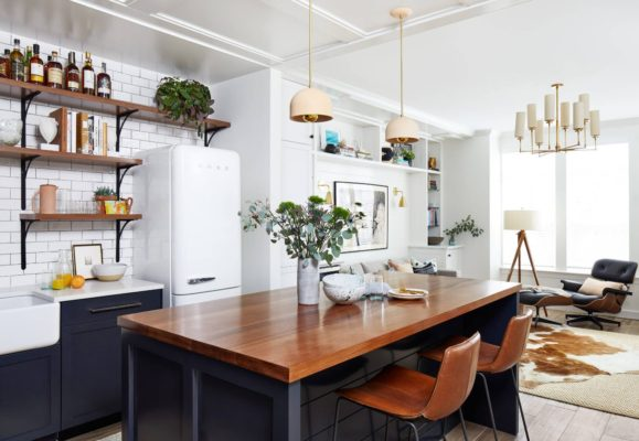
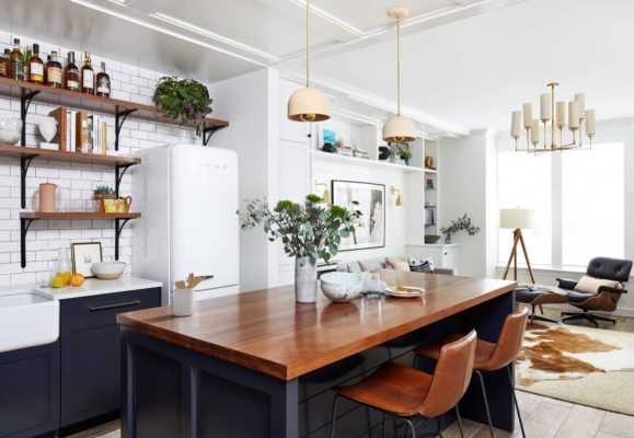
+ utensil holder [172,272,207,318]
